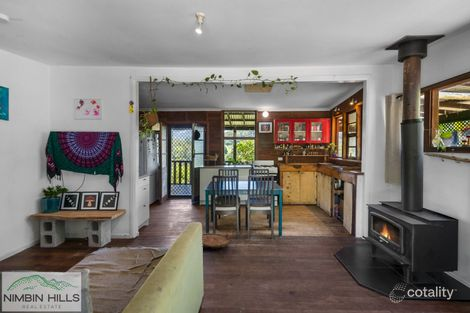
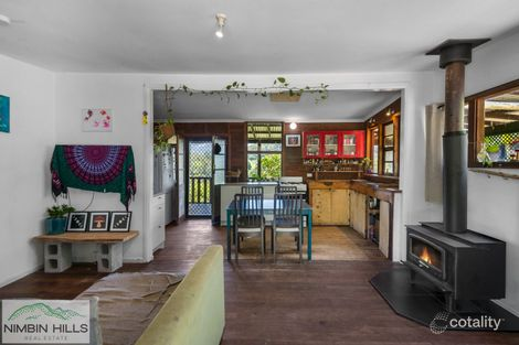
- woven basket [201,232,231,250]
